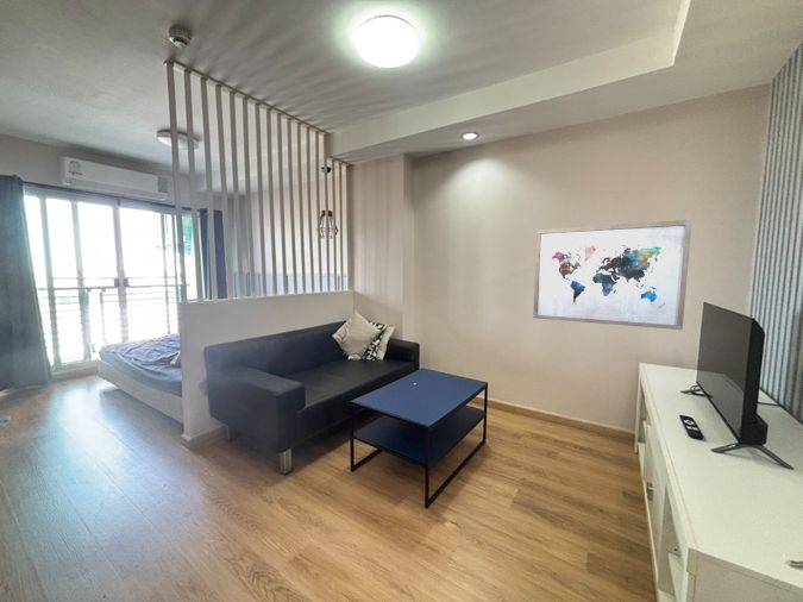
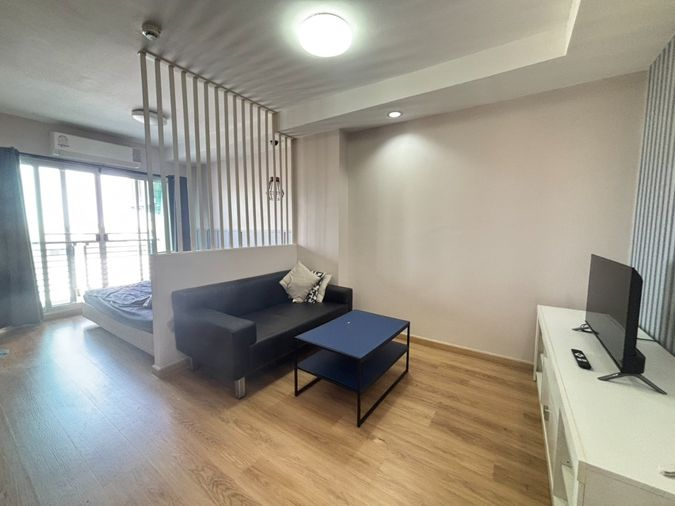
- wall art [532,219,692,331]
